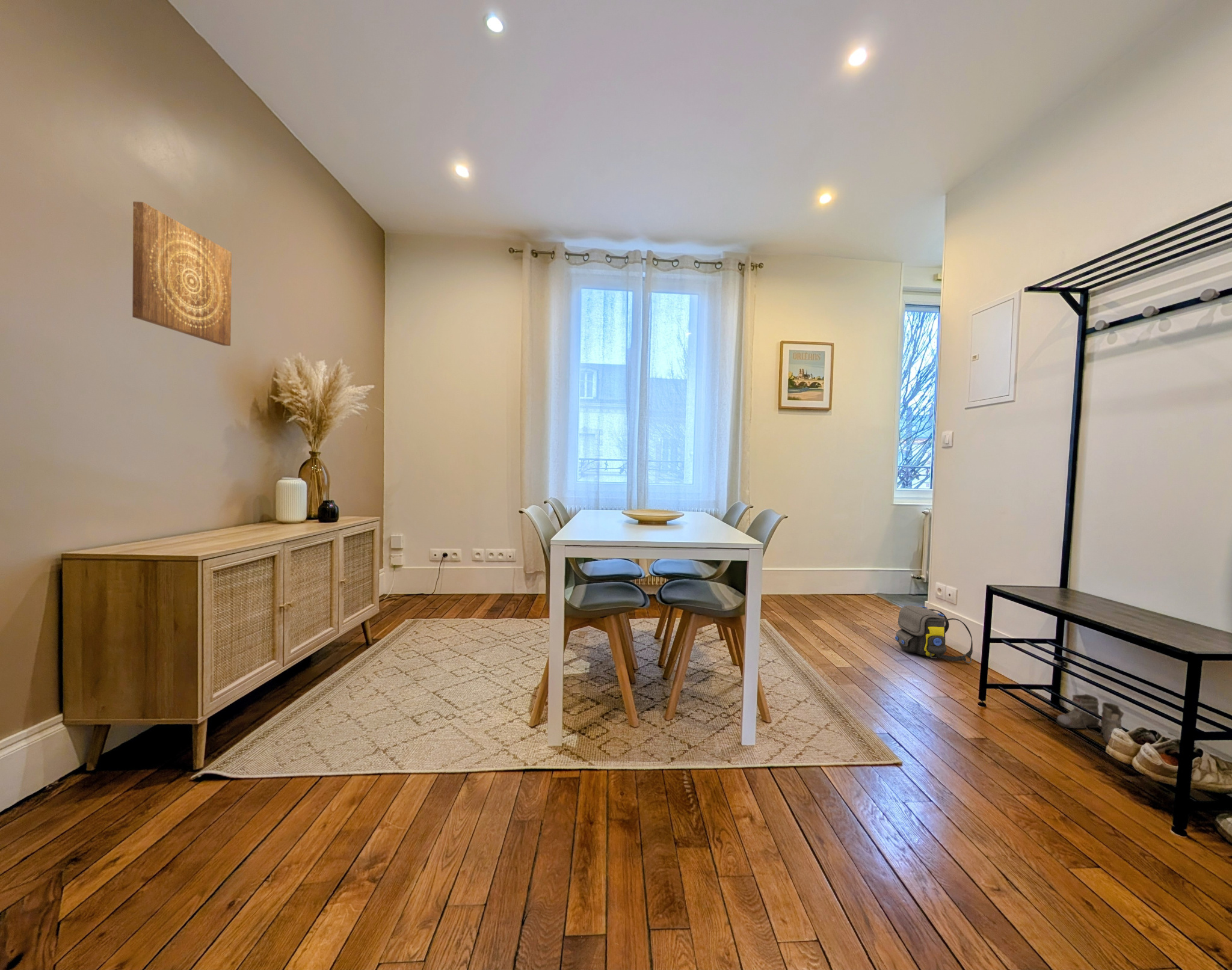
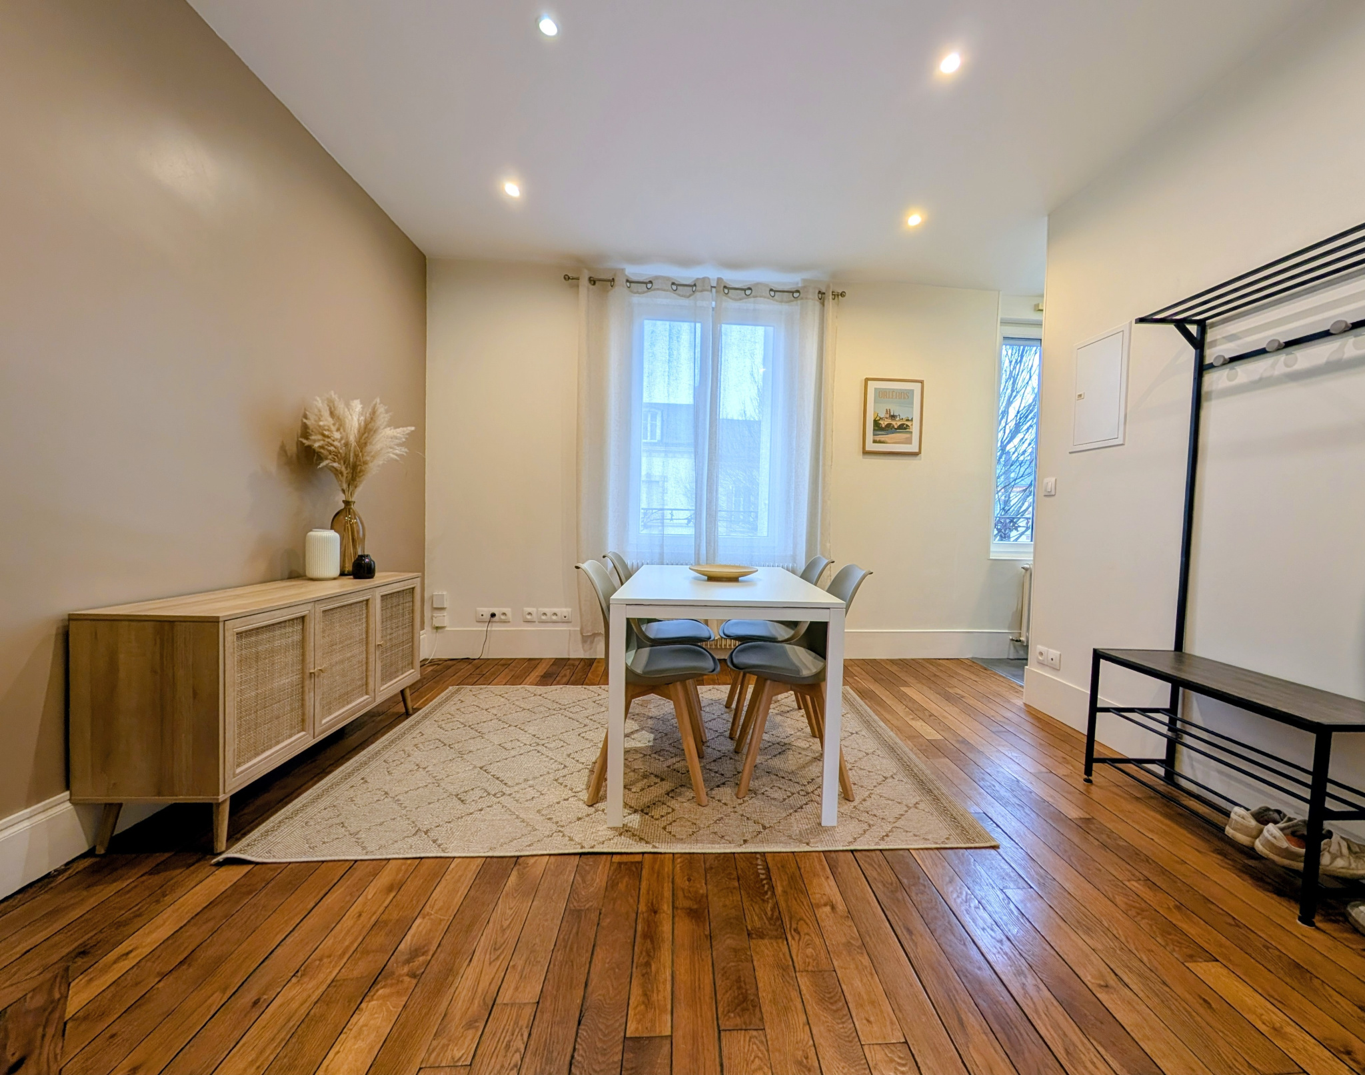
- shoulder bag [895,605,973,664]
- boots [1056,693,1124,744]
- wall art [132,201,232,346]
